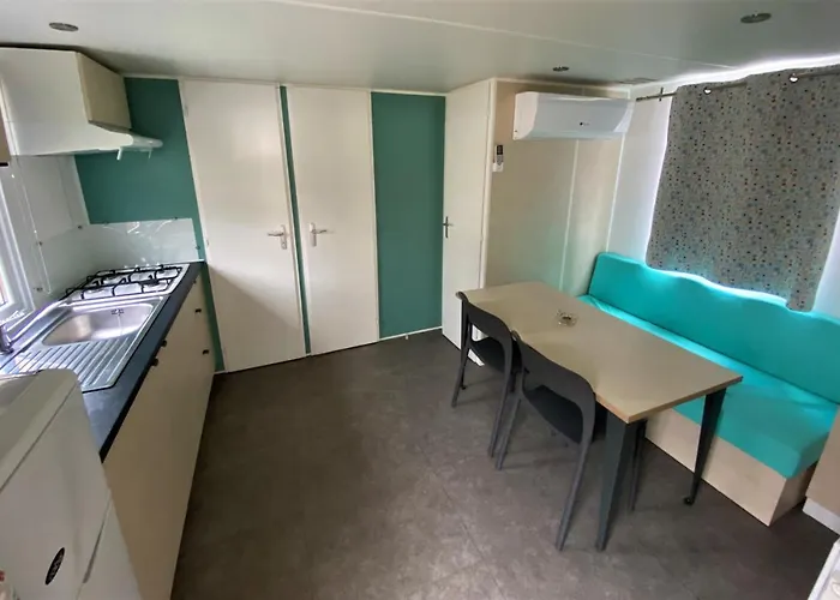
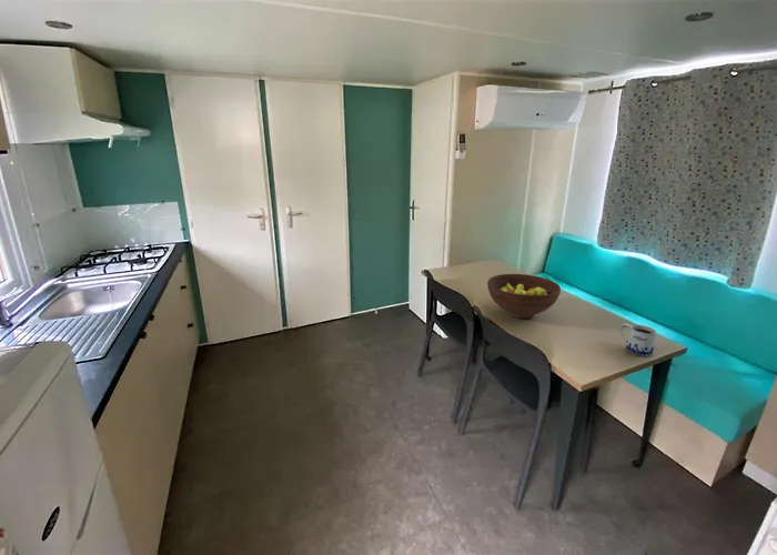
+ fruit bowl [486,273,562,319]
+ mug [619,323,658,357]
